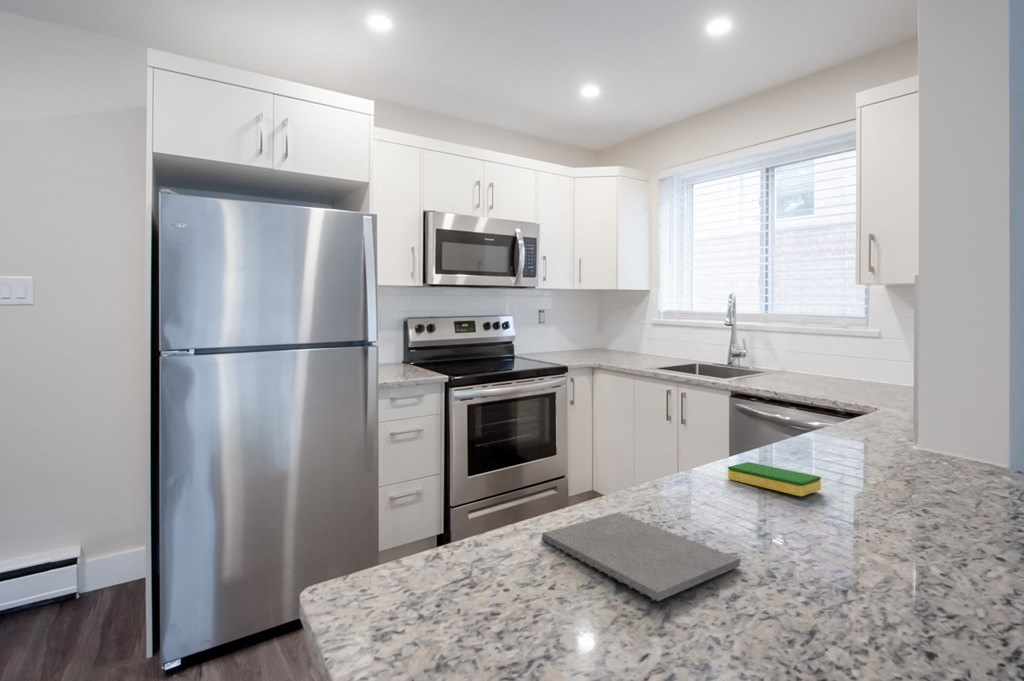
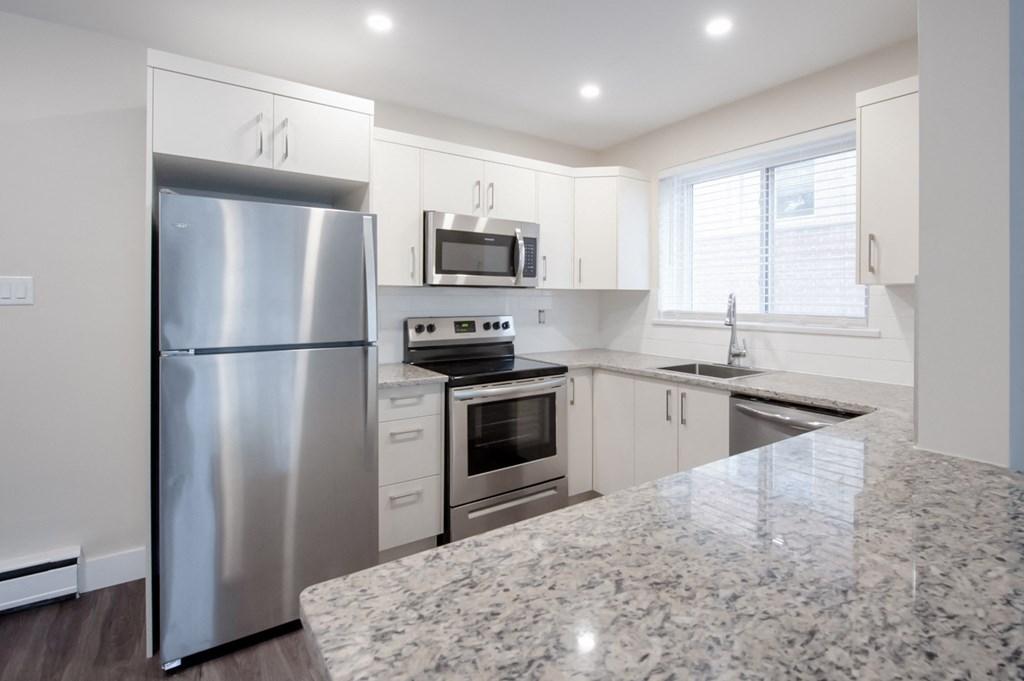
- dish sponge [727,461,822,497]
- notepad [541,512,742,602]
